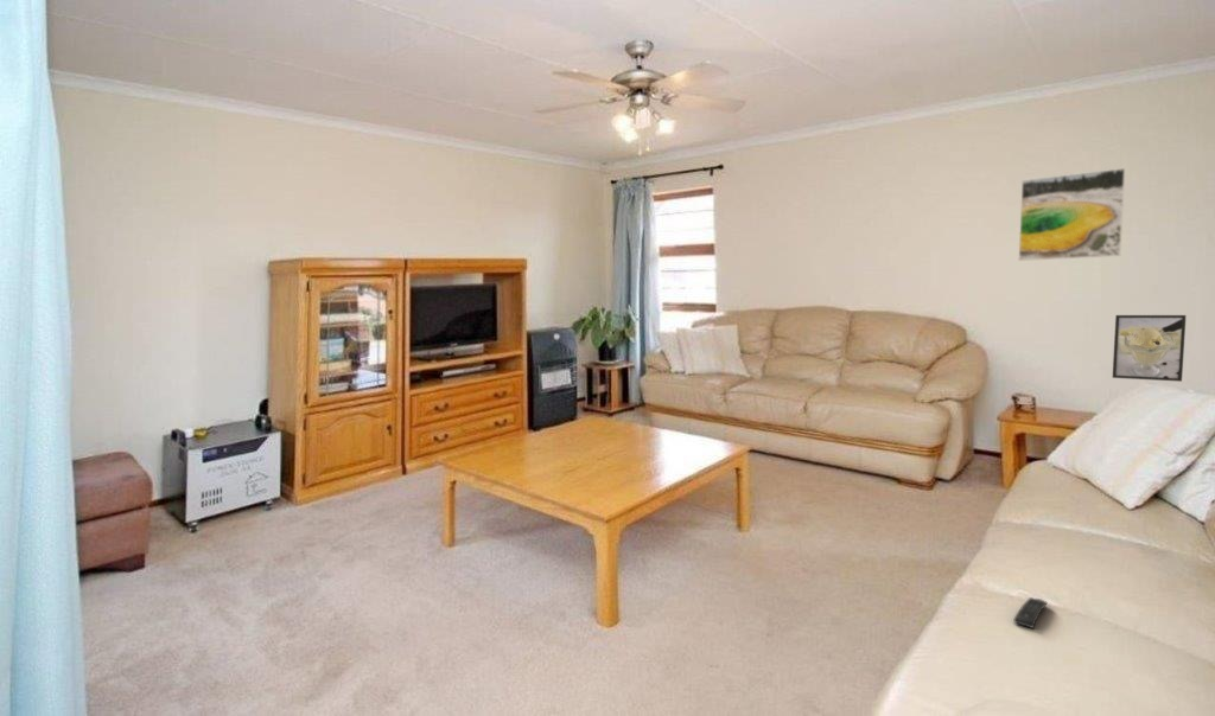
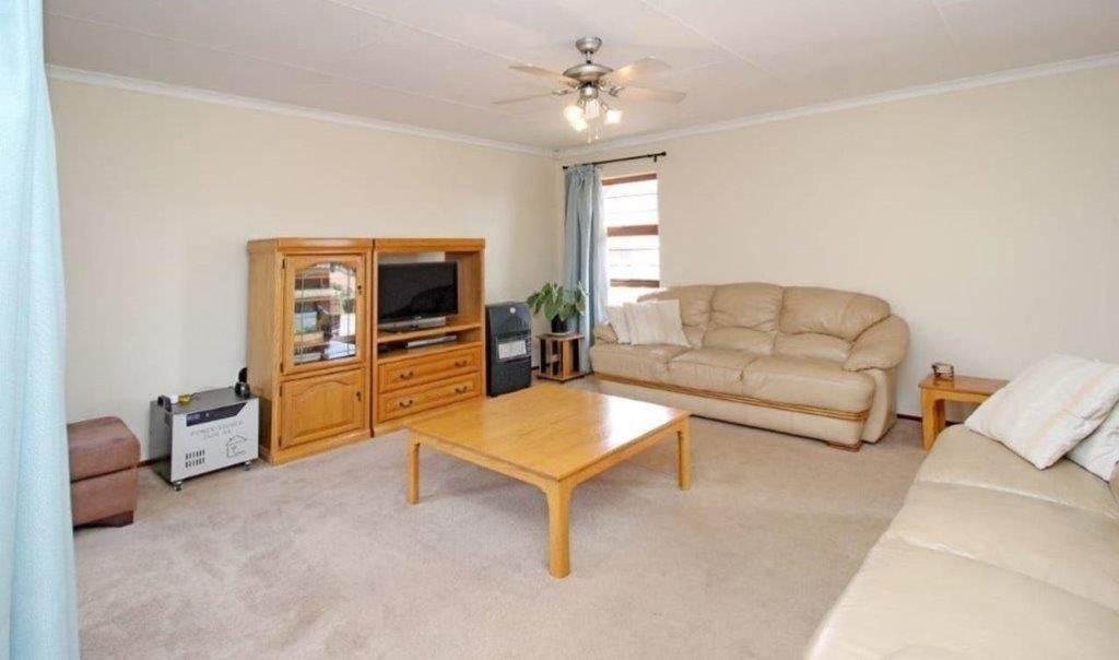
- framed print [1017,167,1126,262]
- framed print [1112,314,1188,383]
- remote control [1012,596,1049,629]
